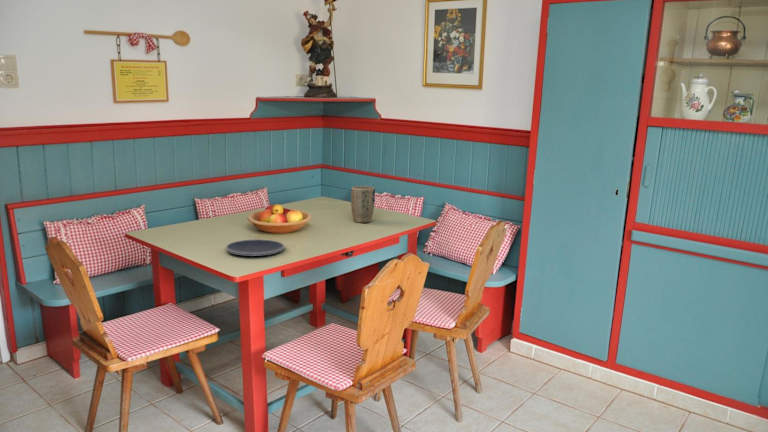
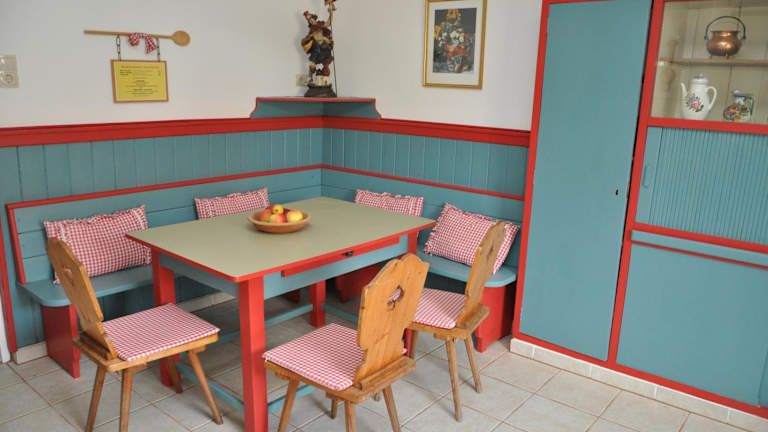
- plate [225,238,285,257]
- plant pot [350,185,376,224]
